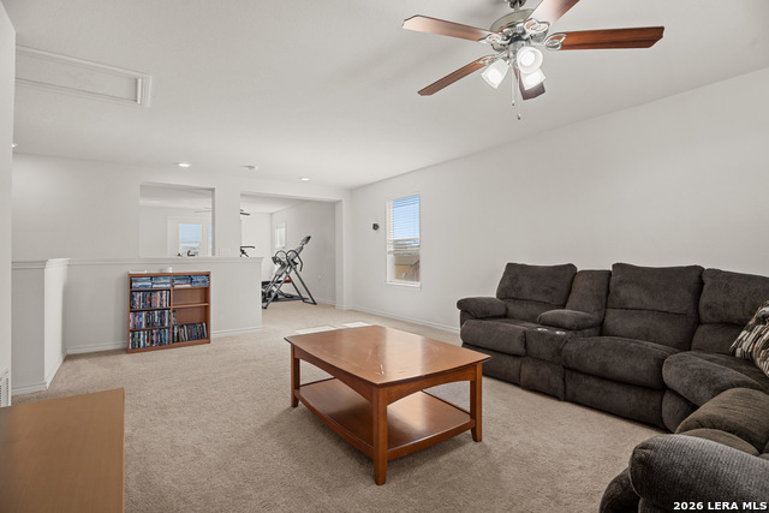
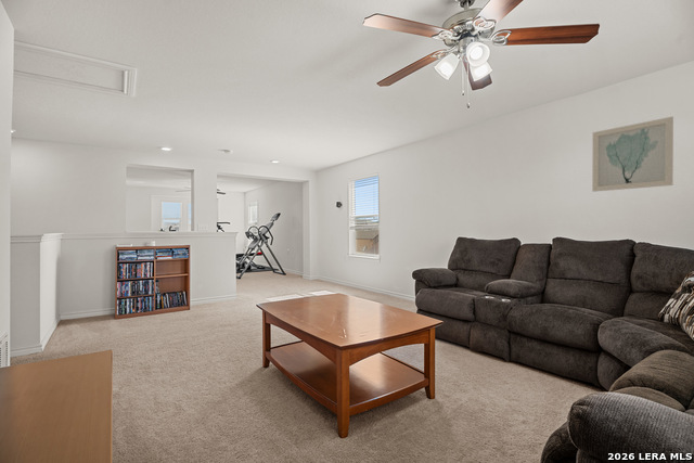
+ wall art [591,116,674,193]
